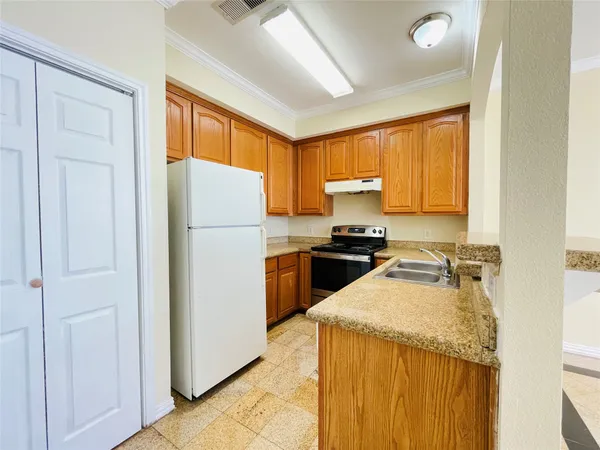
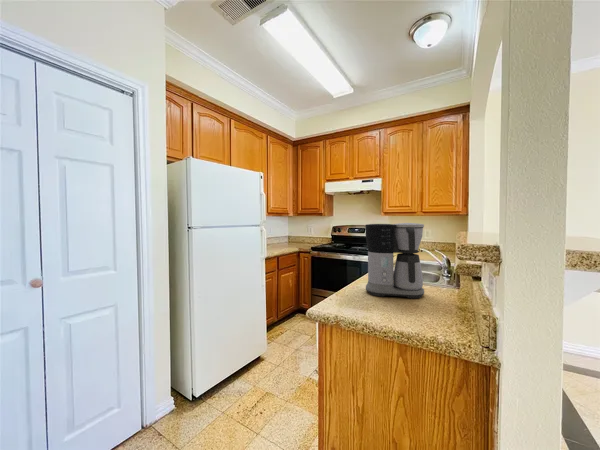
+ coffee maker [365,222,425,299]
